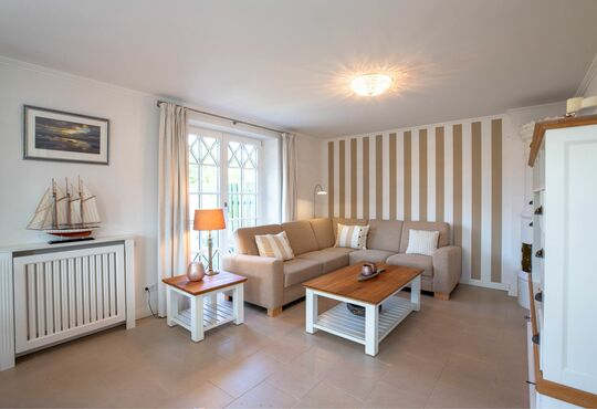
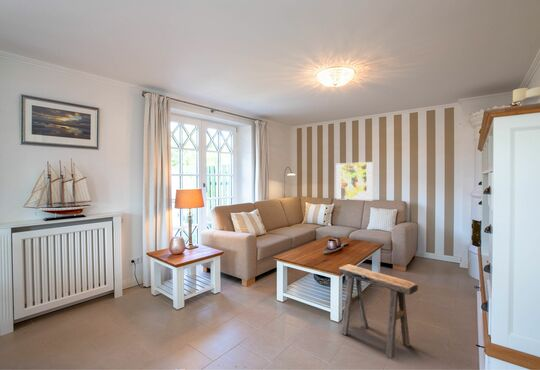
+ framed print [335,161,374,201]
+ stool [338,263,419,359]
